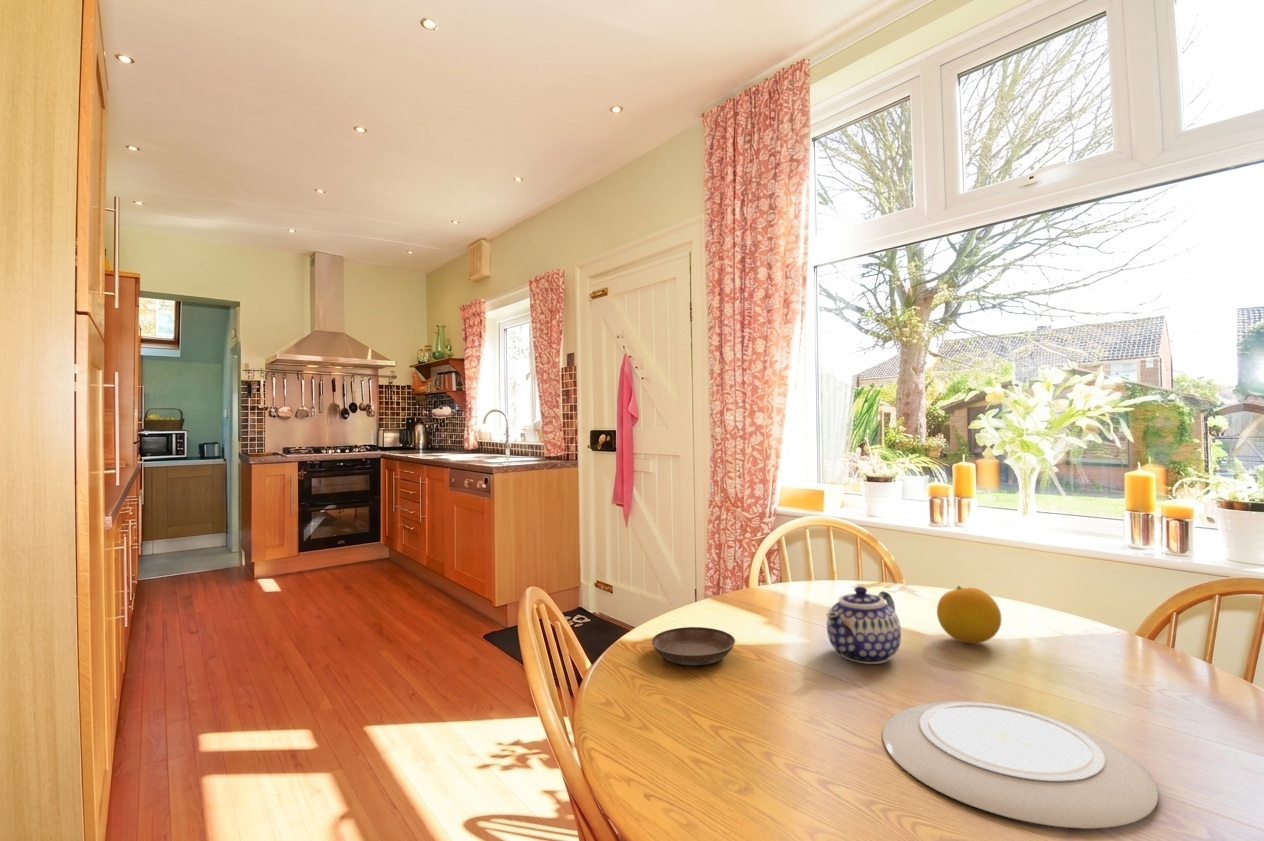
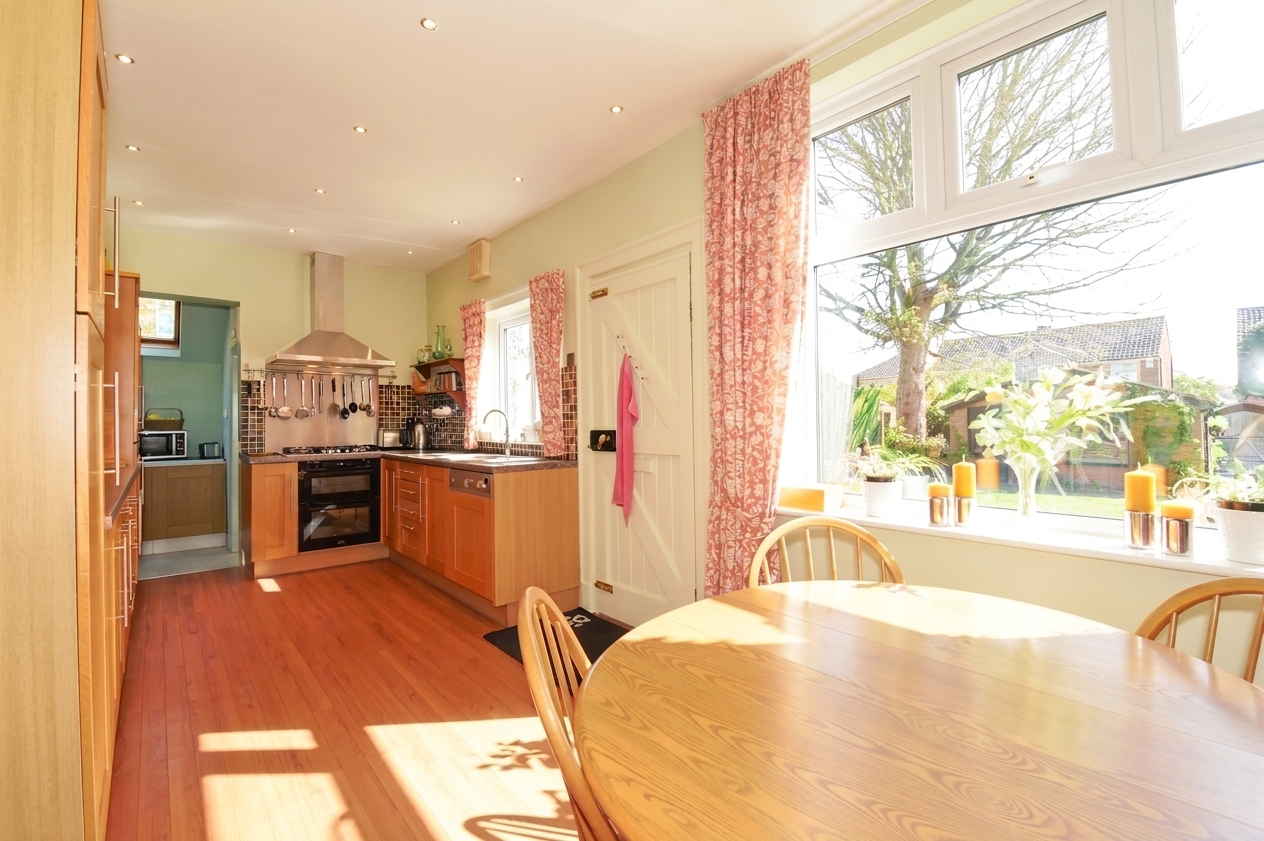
- plate [881,700,1159,830]
- teapot [826,585,902,665]
- saucer [651,626,736,666]
- fruit [936,585,1002,644]
